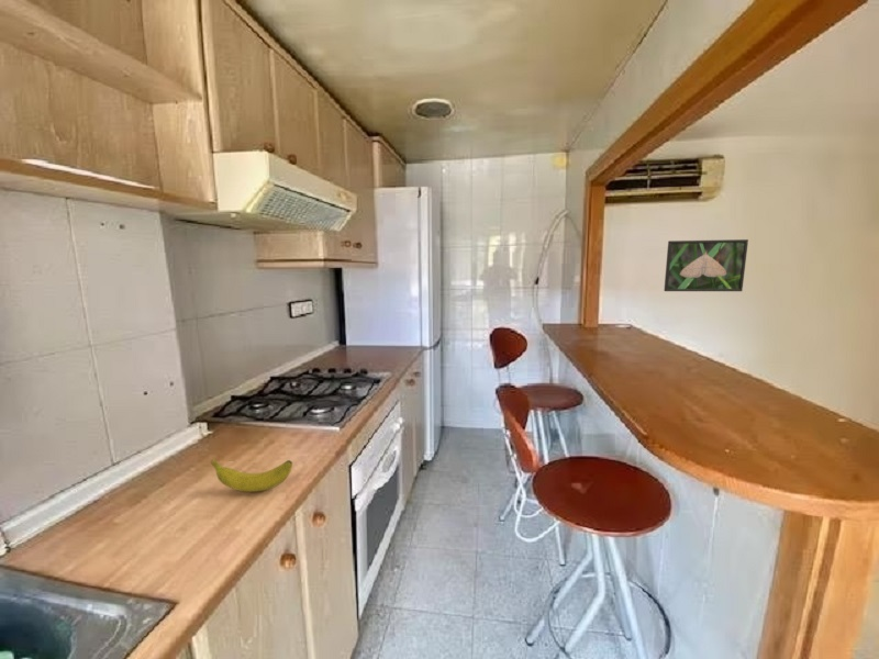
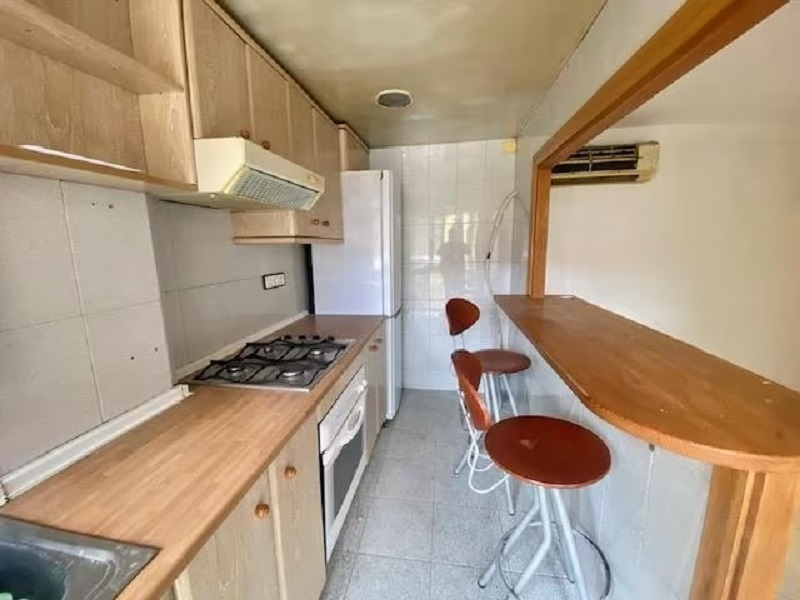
- banana [210,458,293,493]
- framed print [663,238,749,292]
